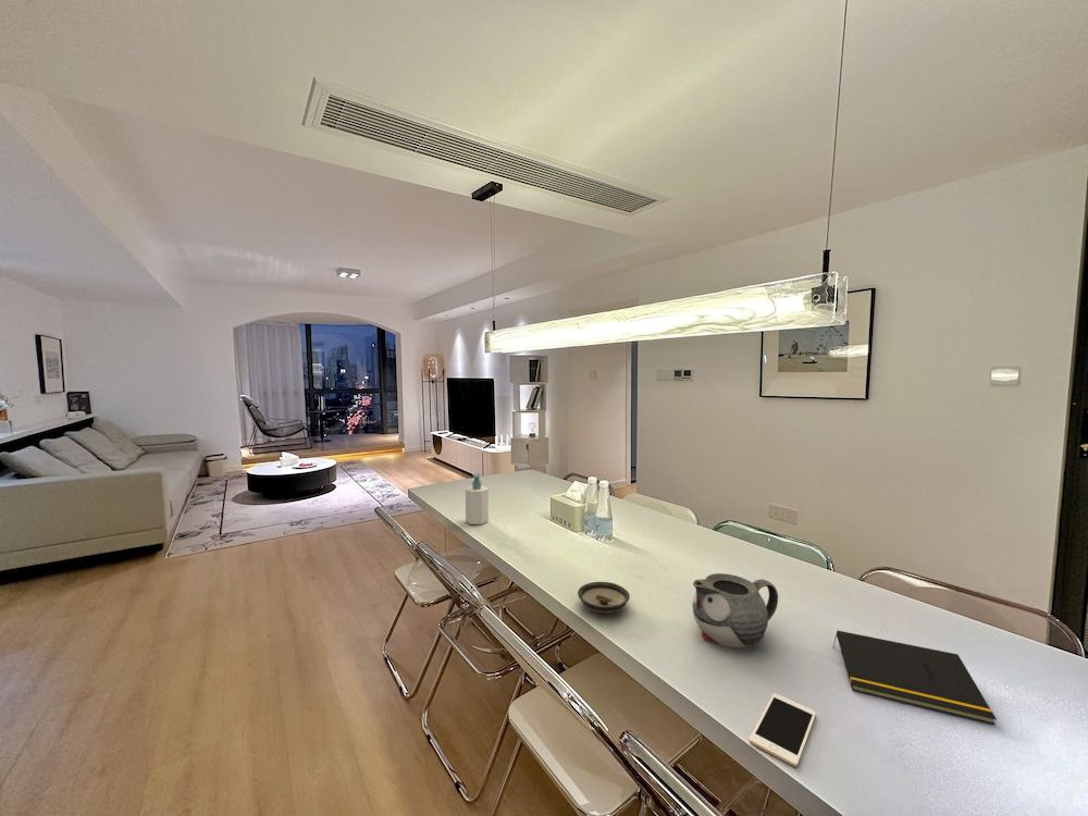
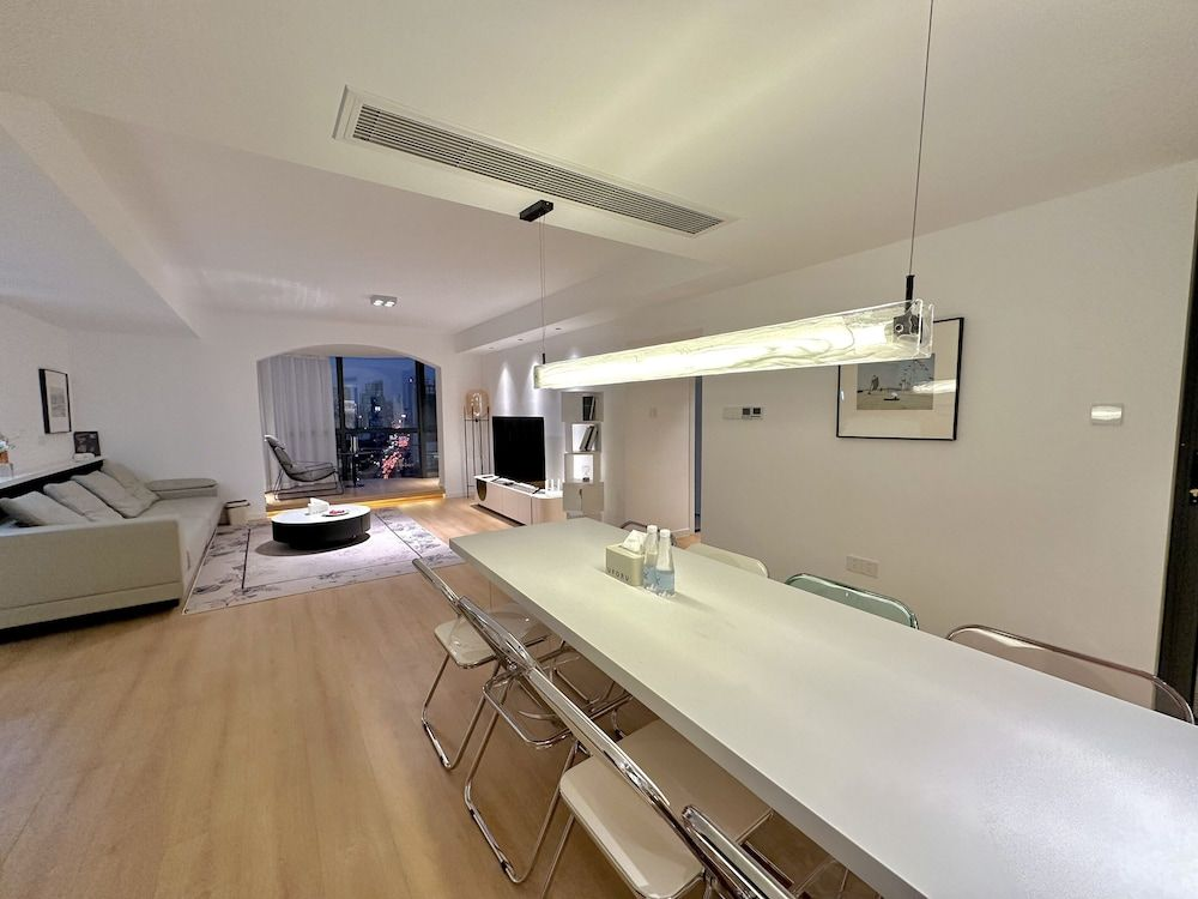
- notepad [832,630,998,726]
- cell phone [749,692,817,768]
- soap bottle [465,472,490,526]
- saucer [577,581,631,614]
- teapot [692,572,779,648]
